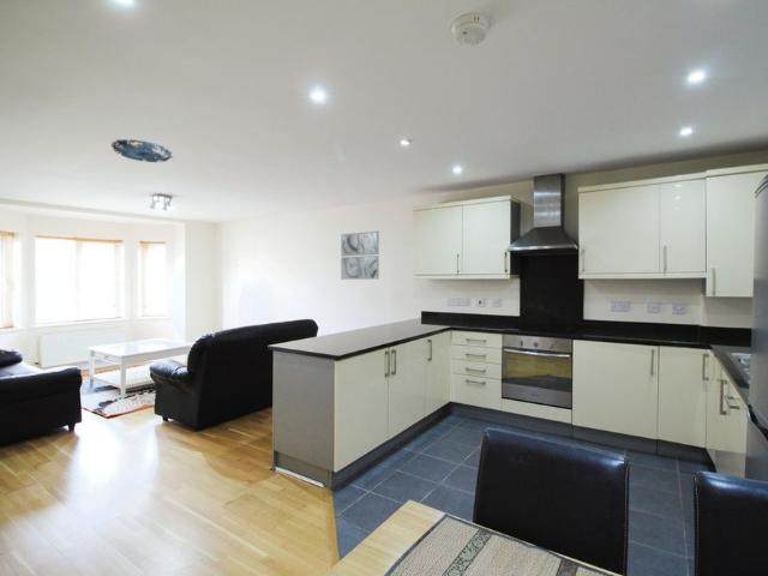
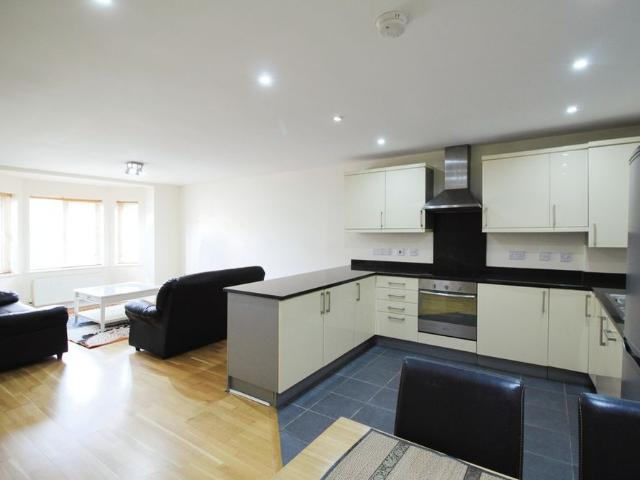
- wall art [340,230,380,281]
- ceiling light [110,138,175,163]
